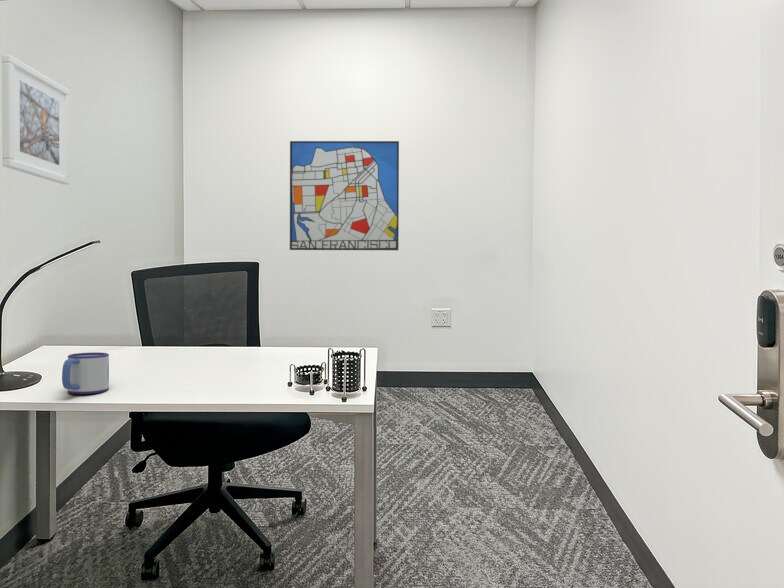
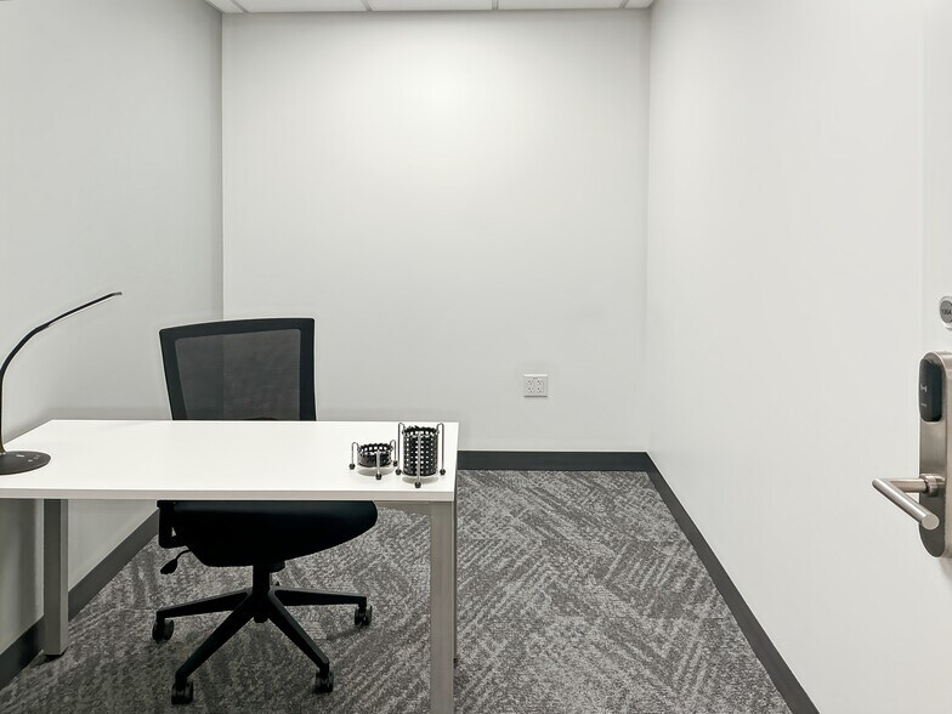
- wall art [289,140,400,251]
- mug [61,351,110,395]
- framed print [1,54,71,186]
